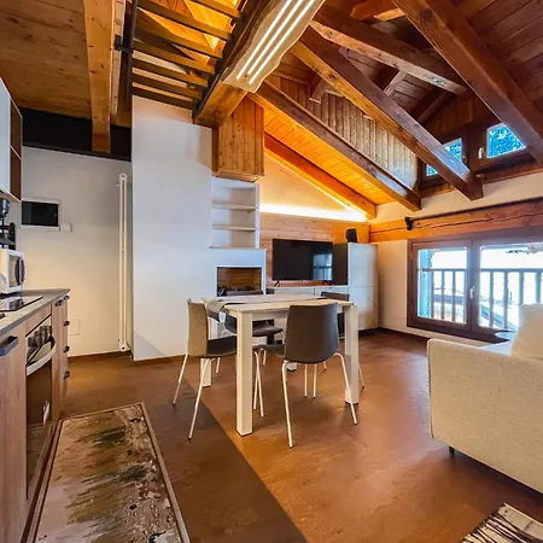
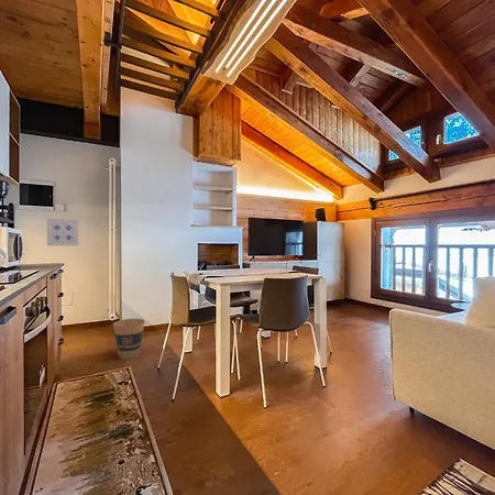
+ trash can [112,318,145,361]
+ wall art [46,218,79,246]
